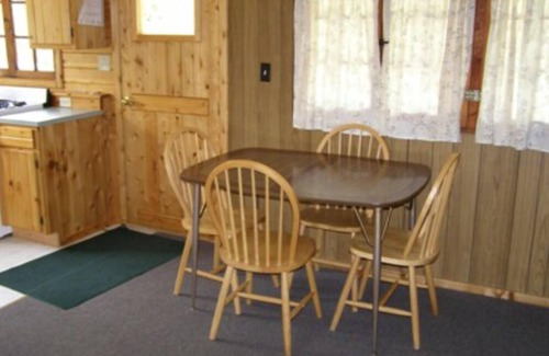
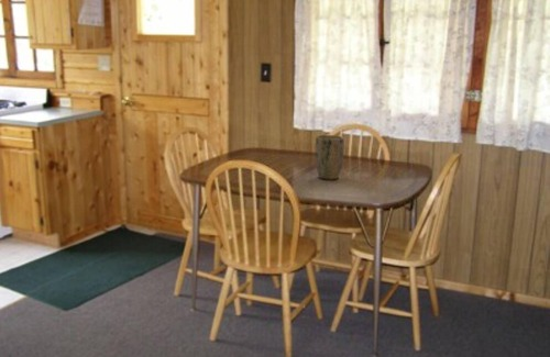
+ plant pot [315,134,345,180]
